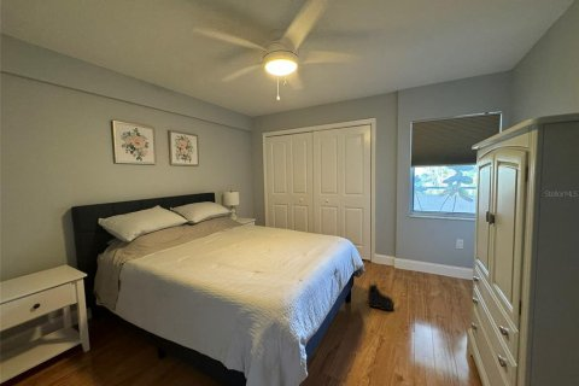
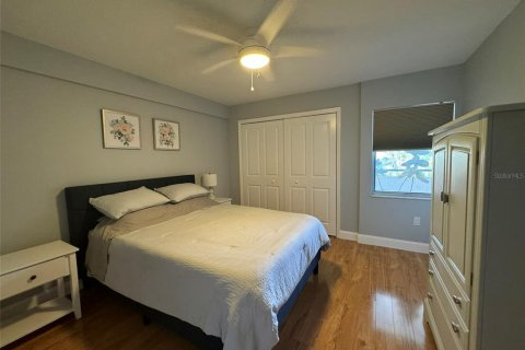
- boots [367,282,396,312]
